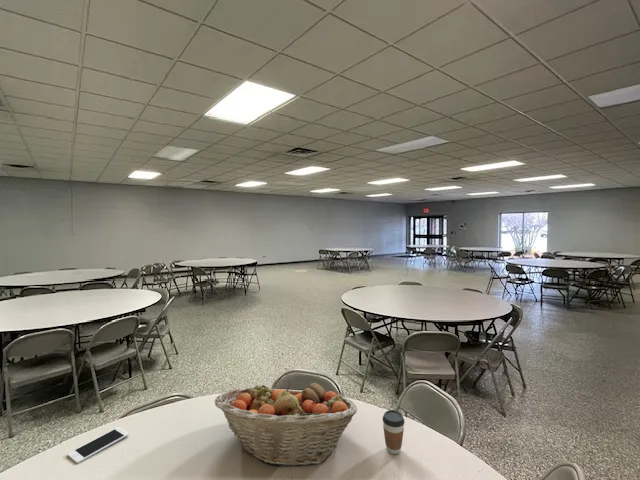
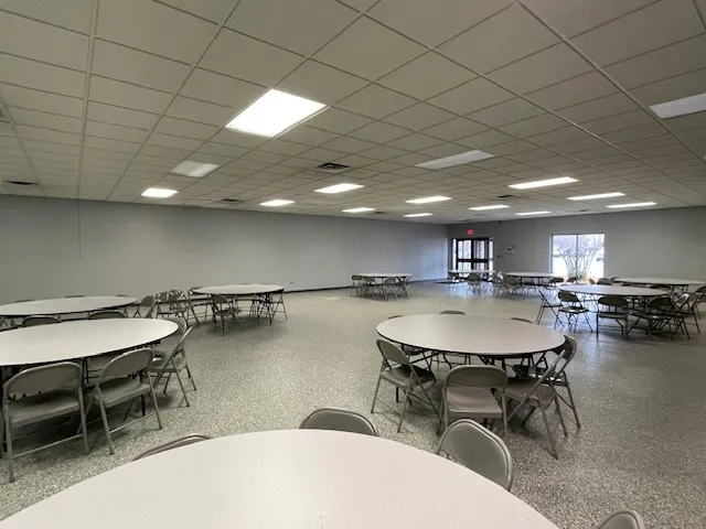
- cell phone [66,426,130,465]
- coffee cup [381,409,406,455]
- fruit basket [213,381,358,467]
